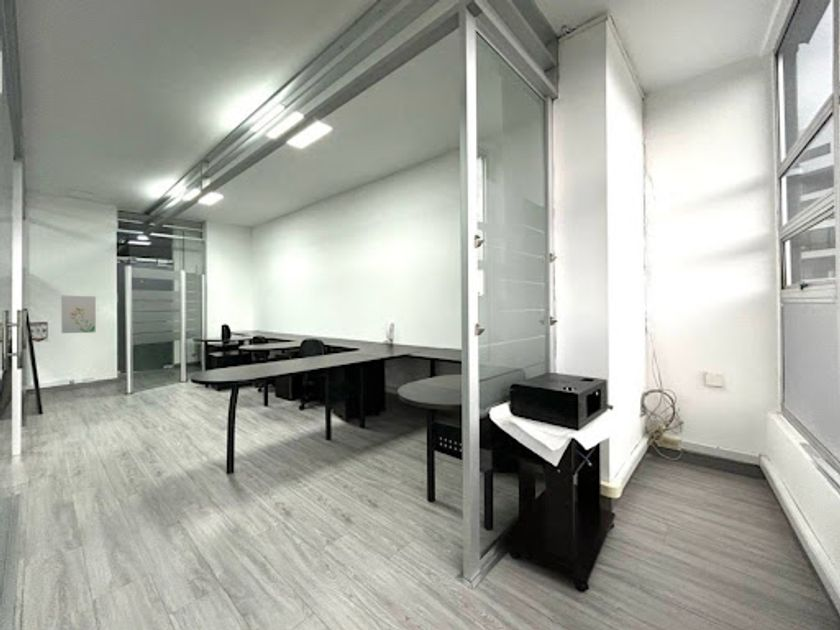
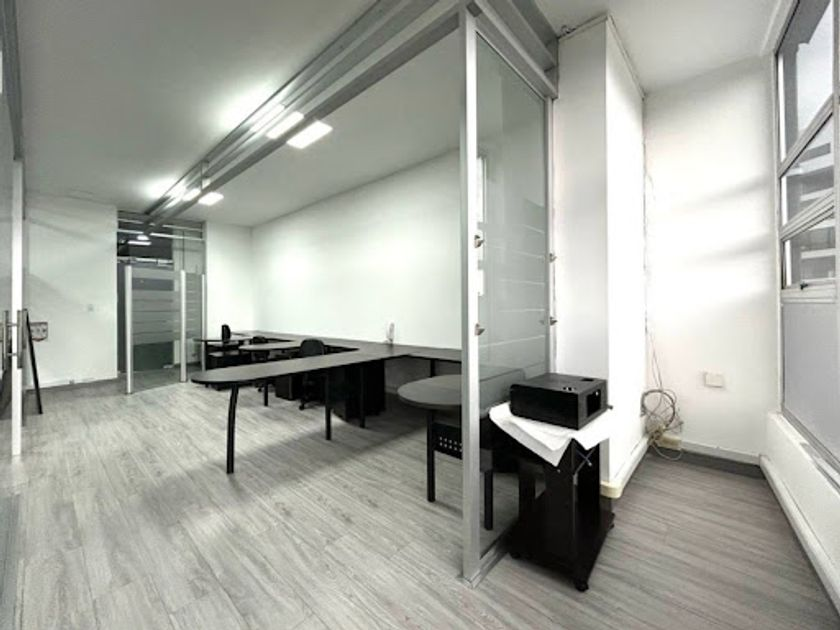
- wall art [60,295,97,334]
